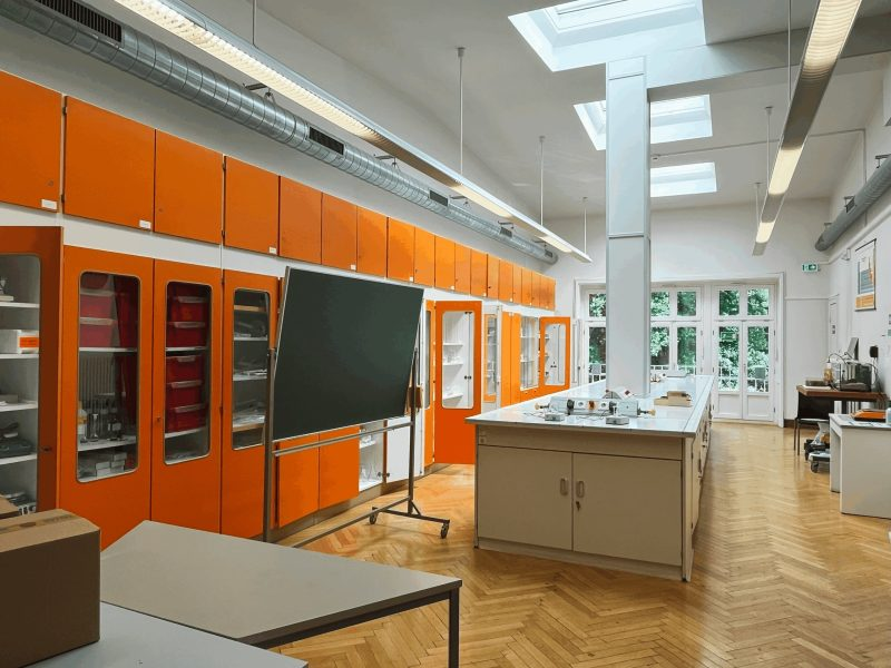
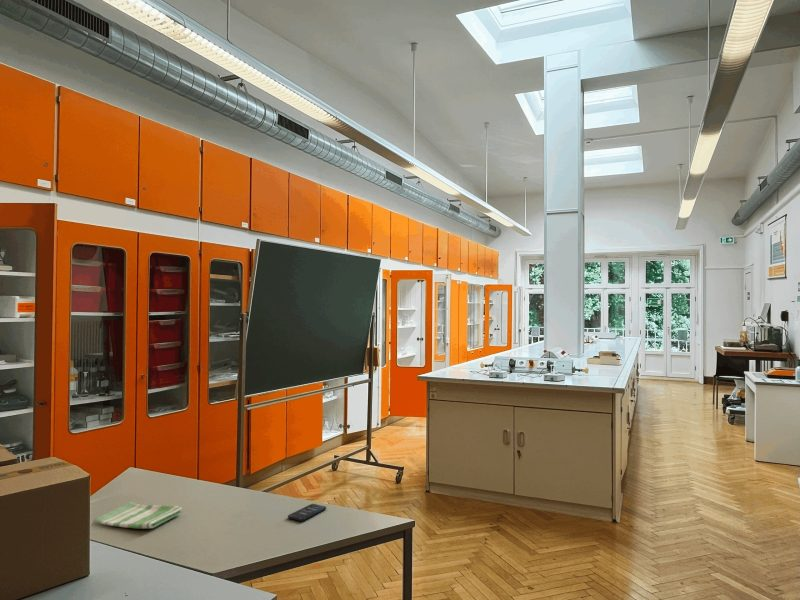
+ smartphone [287,503,327,522]
+ dish towel [92,501,183,530]
